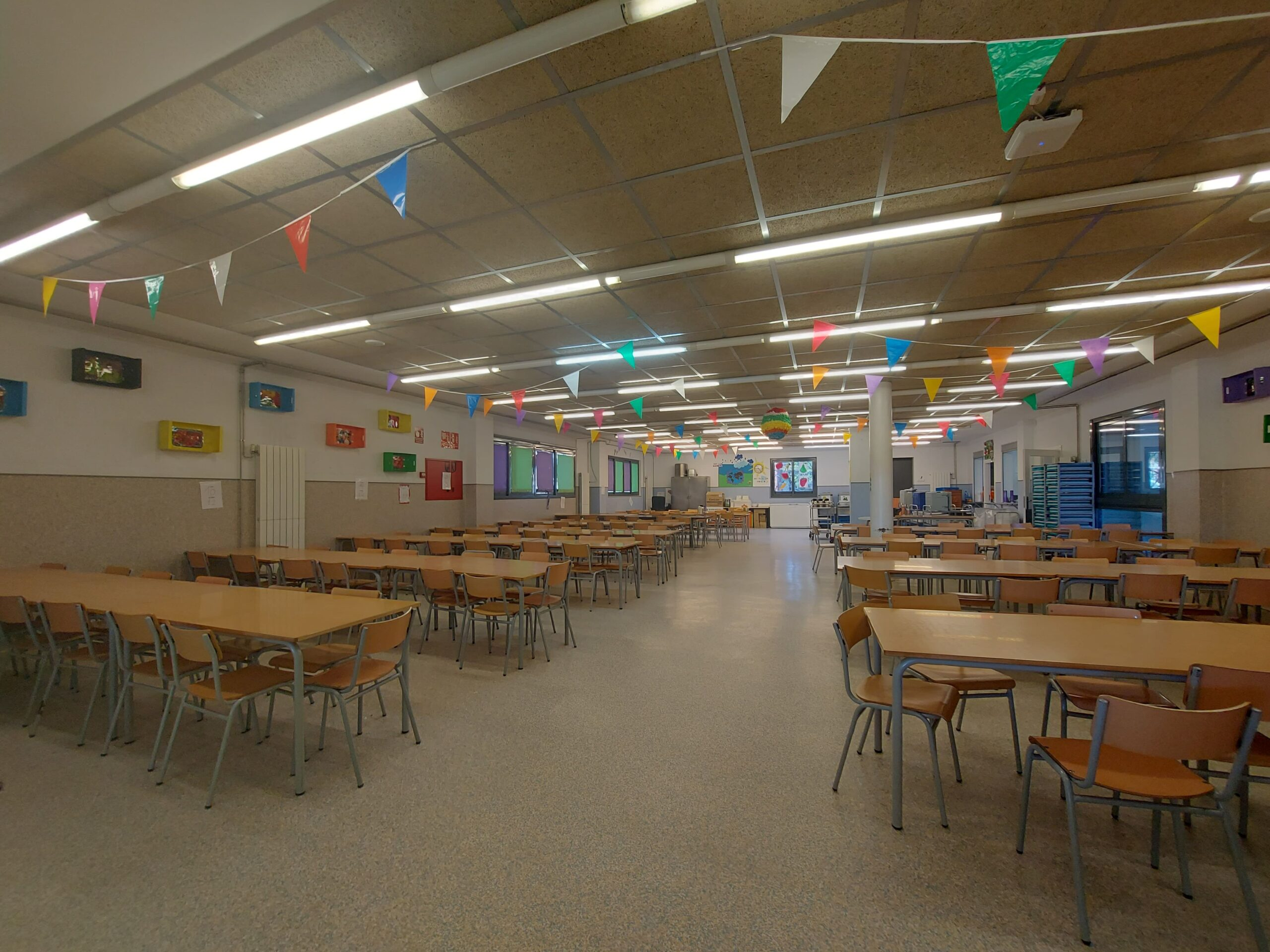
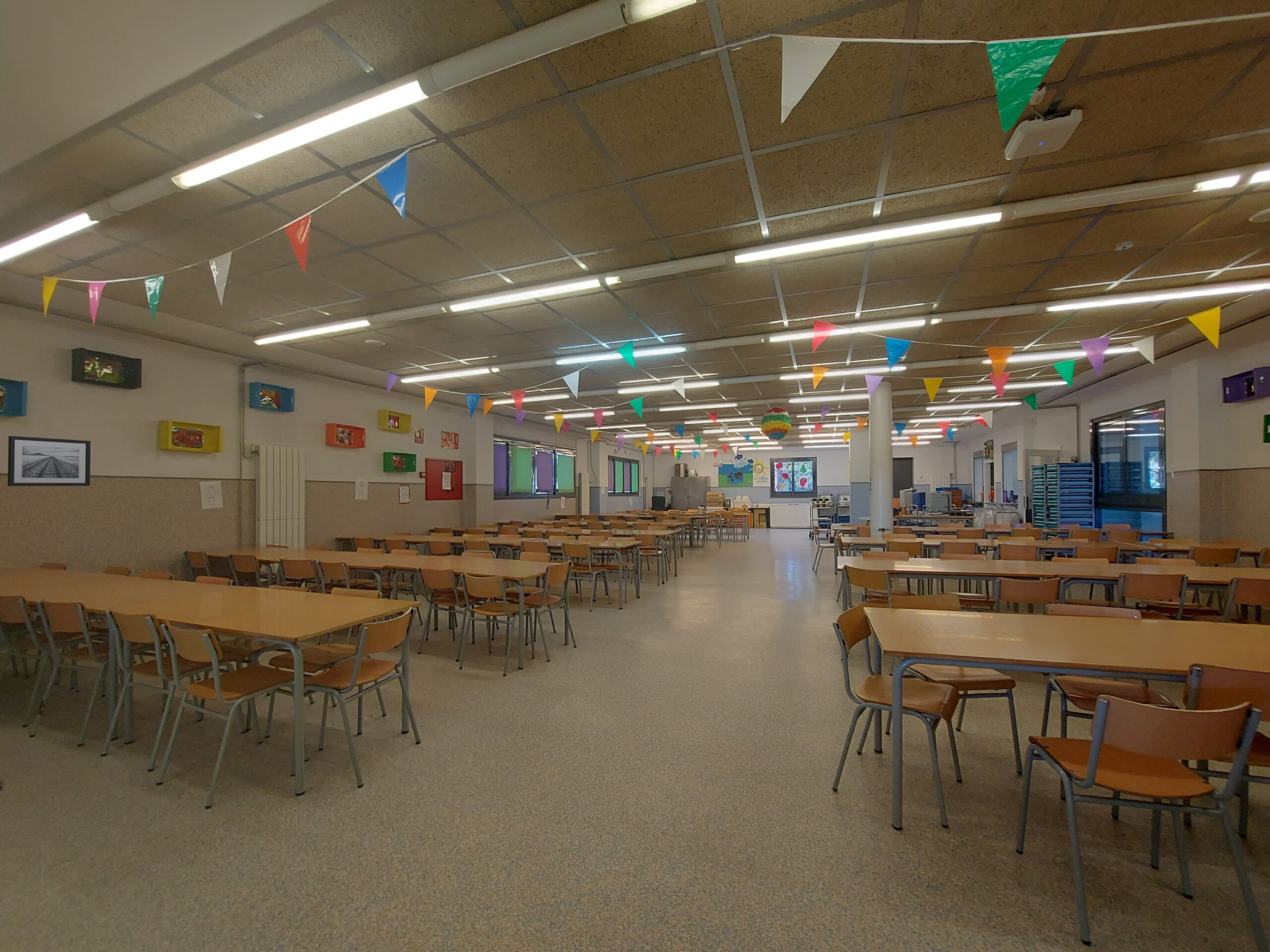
+ smoke detector [1114,241,1134,251]
+ wall art [7,435,91,486]
